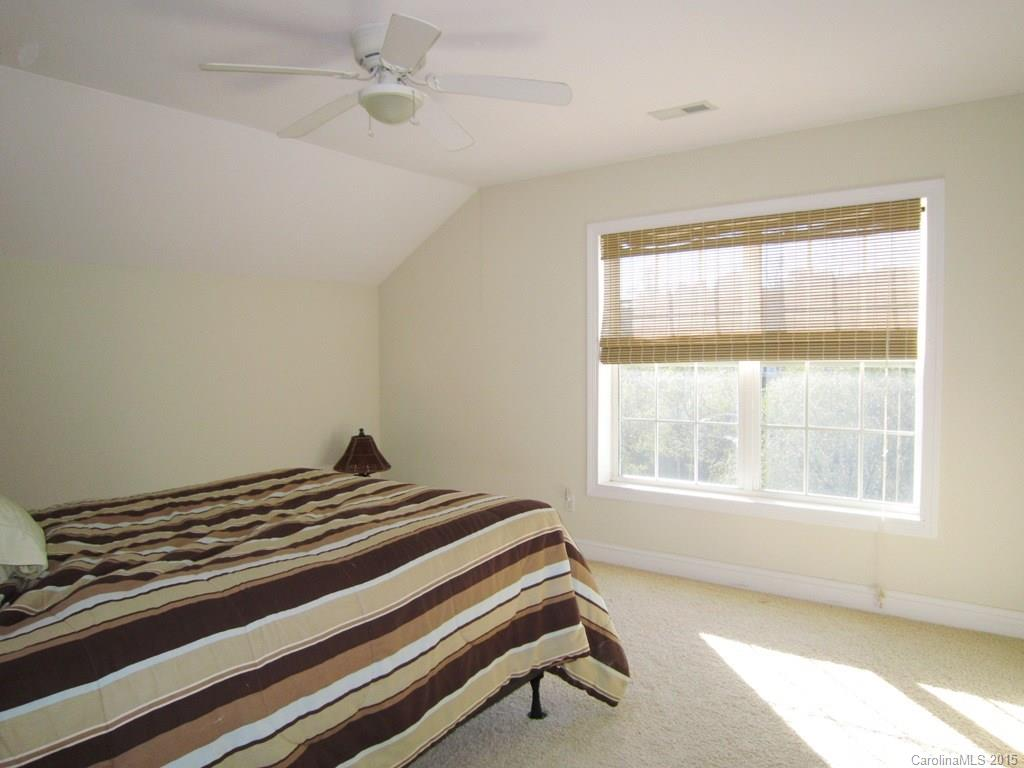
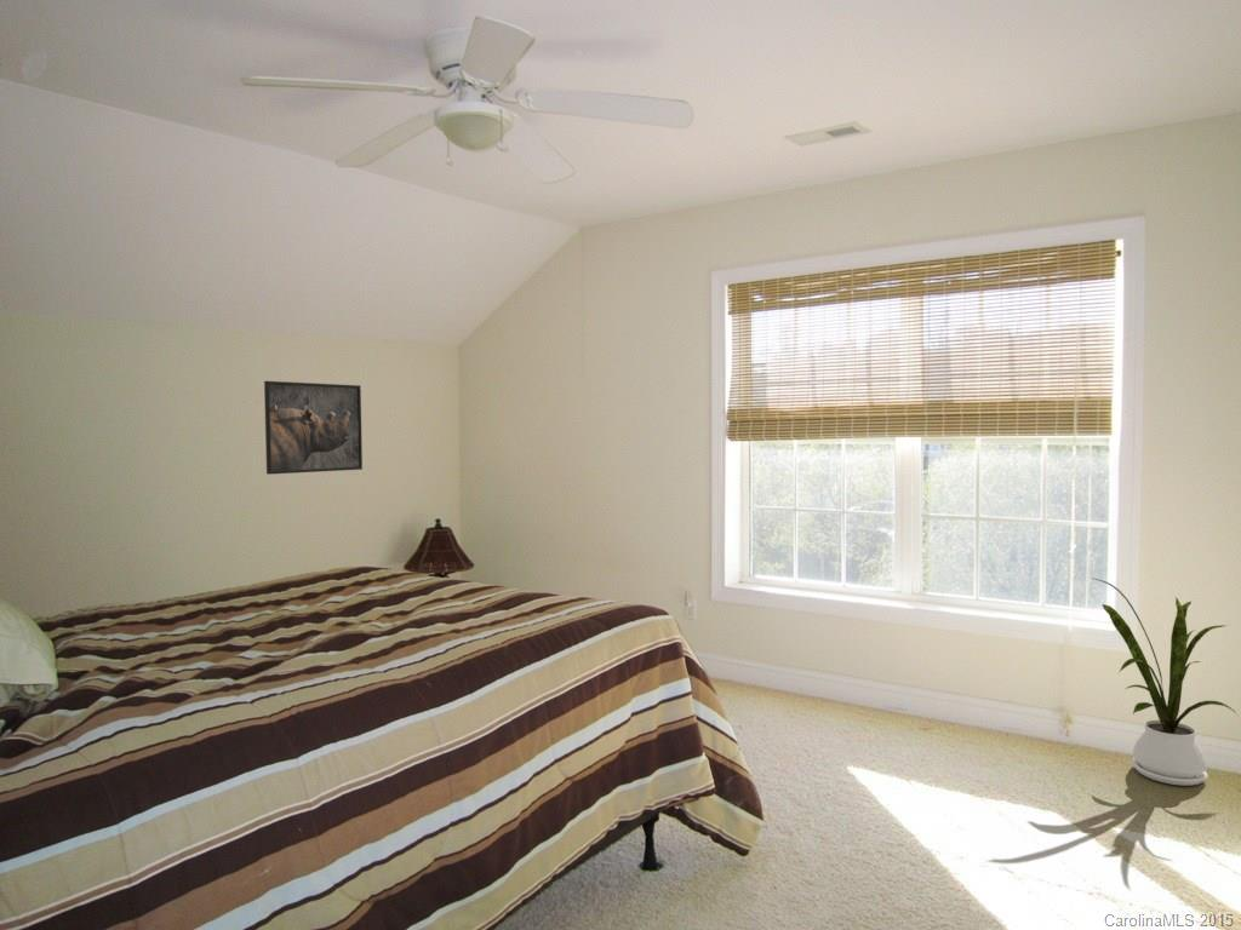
+ house plant [1090,576,1239,787]
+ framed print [263,380,364,476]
